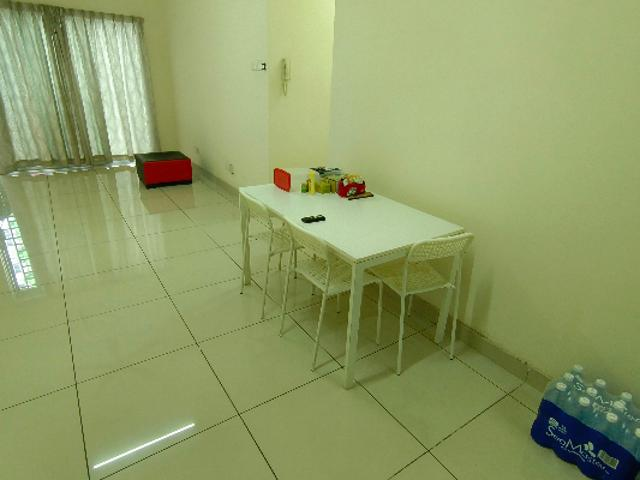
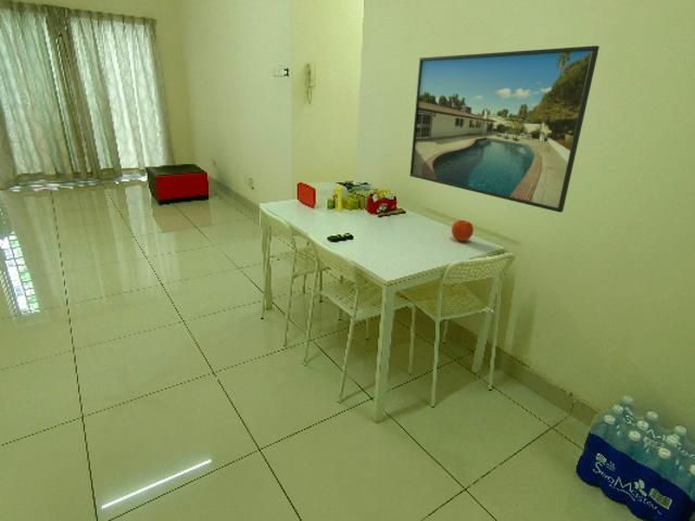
+ fruit [451,219,475,242]
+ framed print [409,45,601,214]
